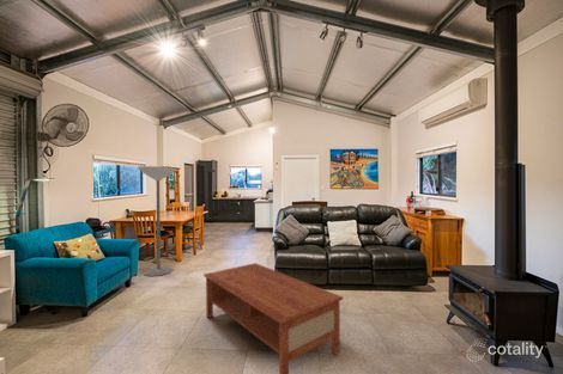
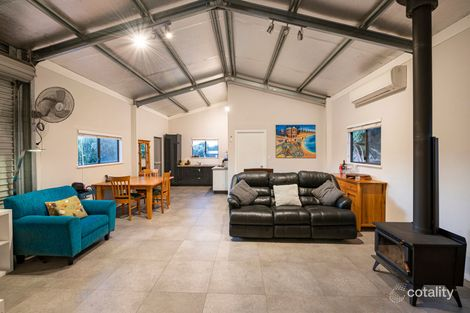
- coffee table [202,262,345,374]
- floor lamp [137,165,178,277]
